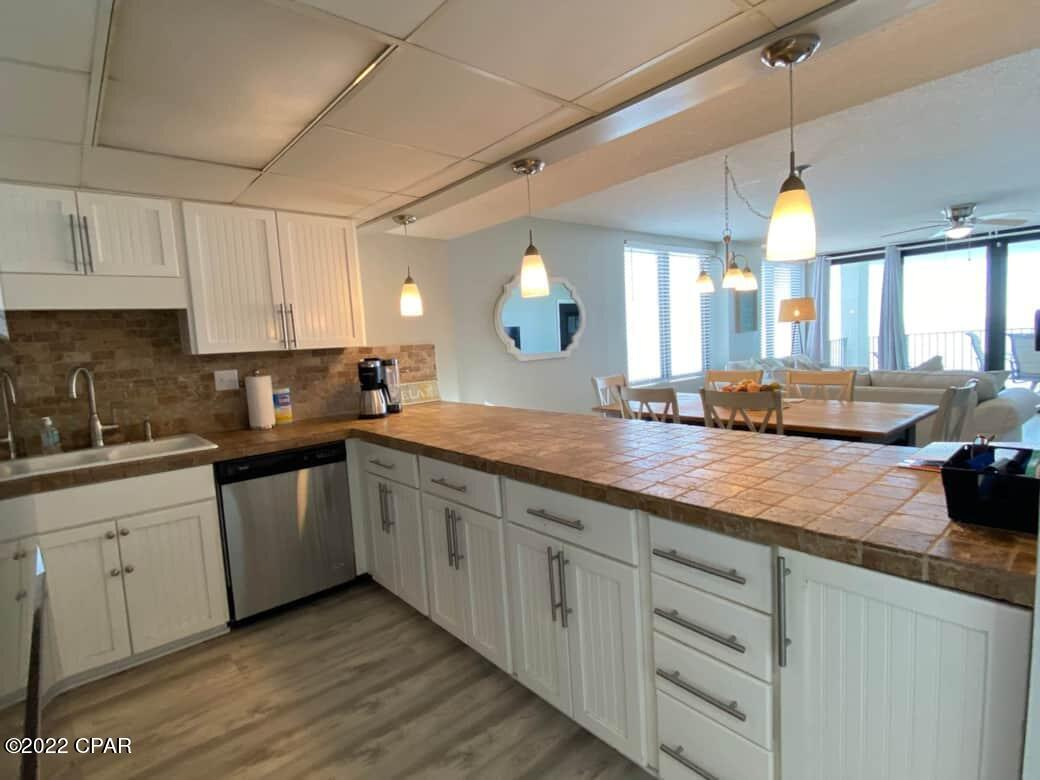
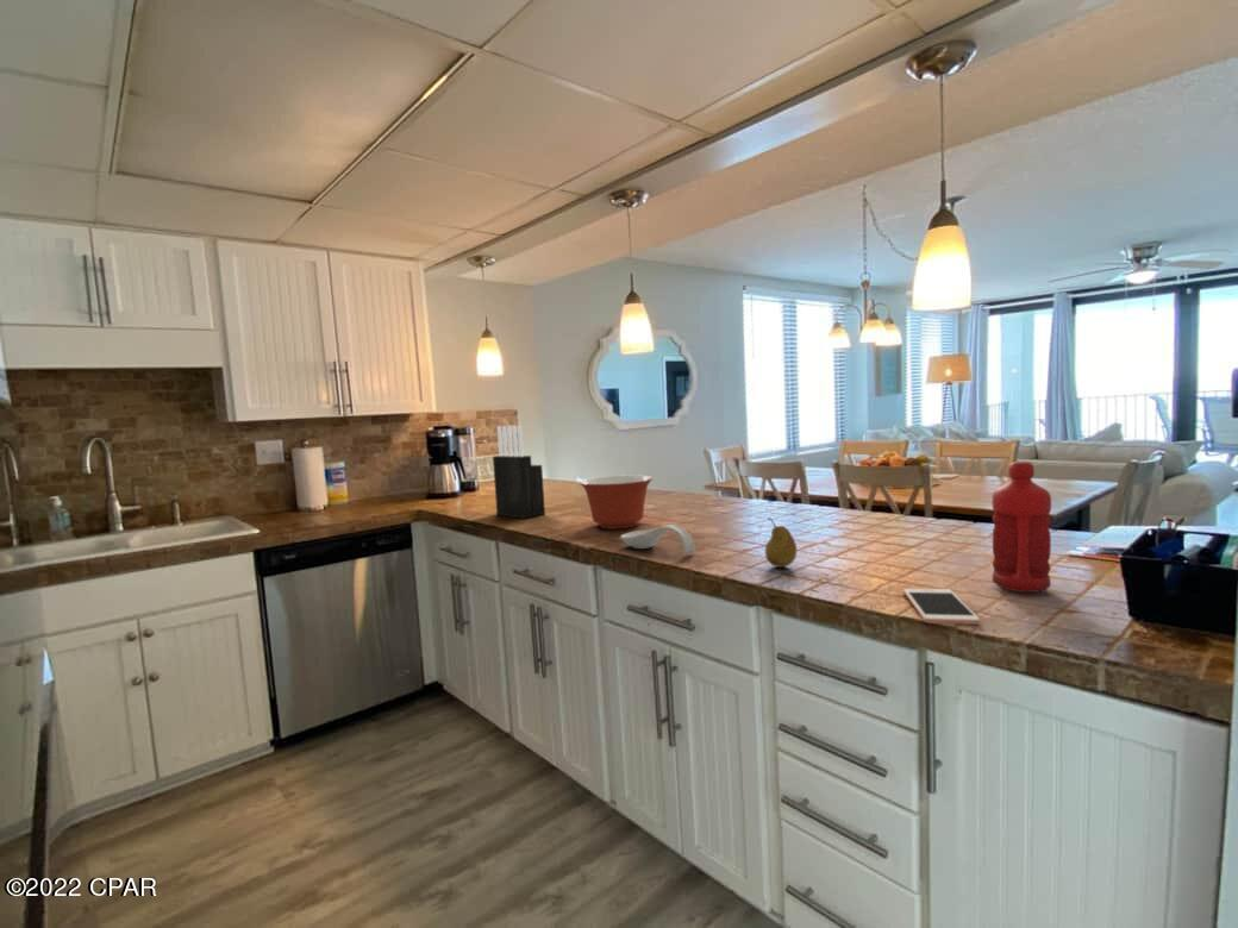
+ knife block [492,425,546,520]
+ cell phone [902,588,981,626]
+ fruit [764,516,798,569]
+ mixing bowl [579,474,654,531]
+ spoon rest [619,523,696,556]
+ water bottle [990,460,1052,594]
